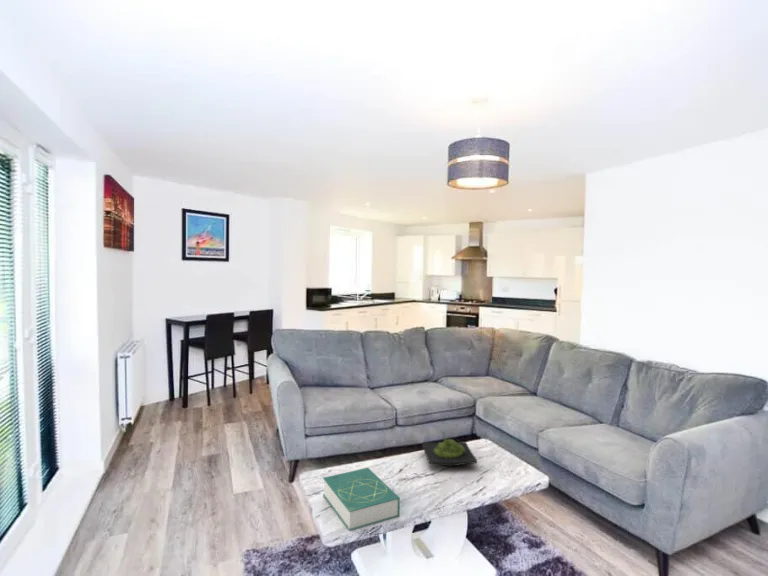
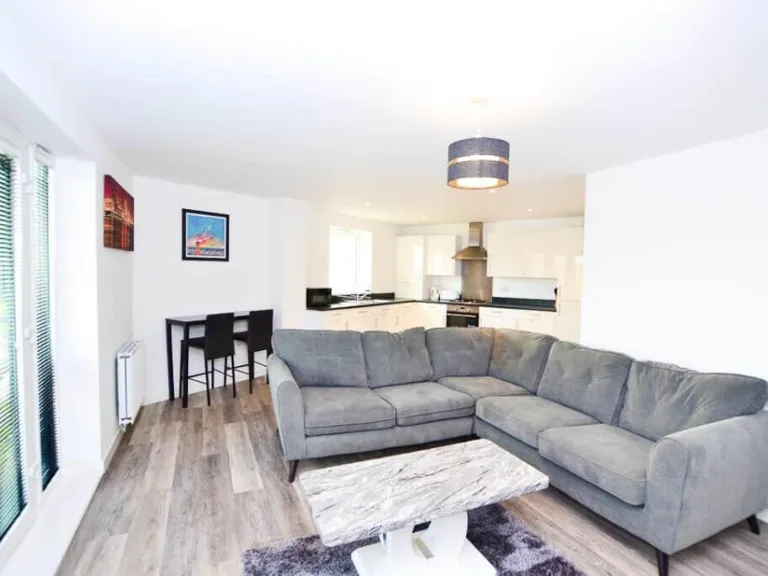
- book [322,467,401,532]
- wasabi [422,438,478,467]
